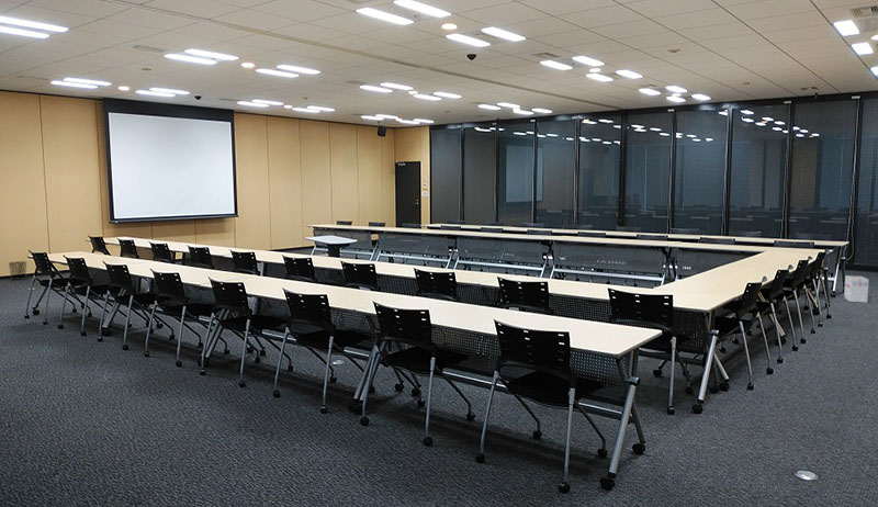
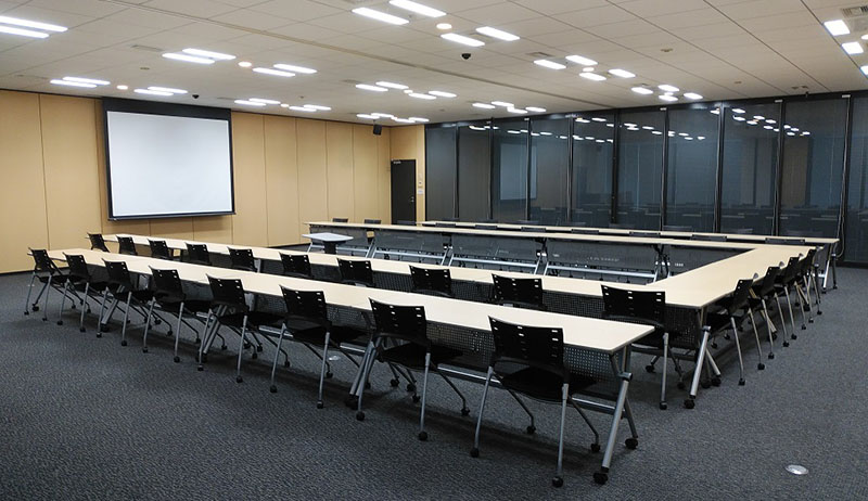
- cardboard box [843,274,870,304]
- waste bin [8,260,27,281]
